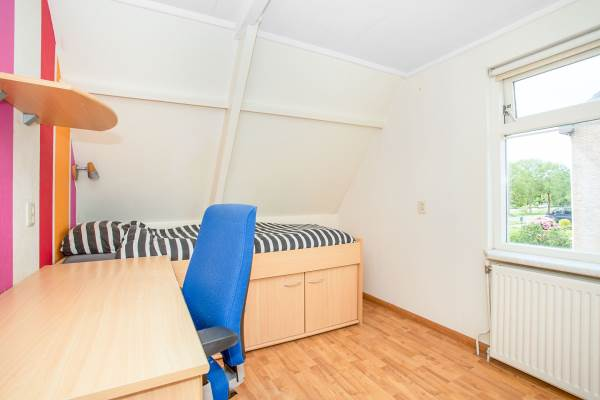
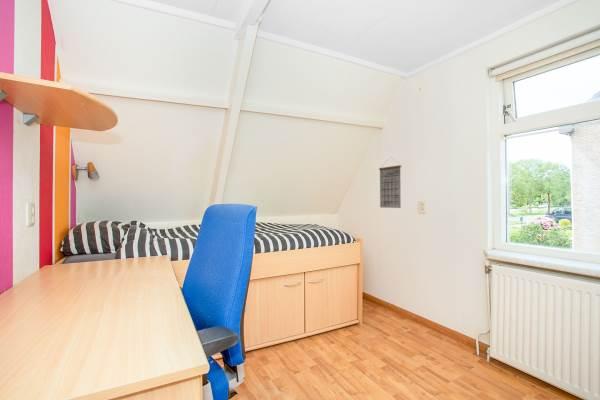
+ calendar [378,157,402,209]
